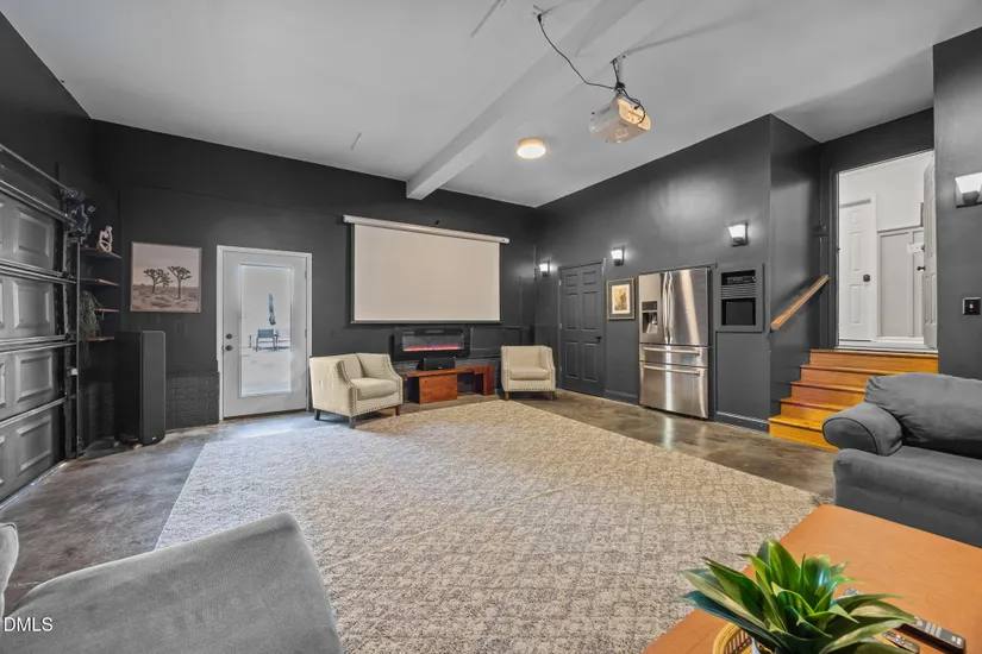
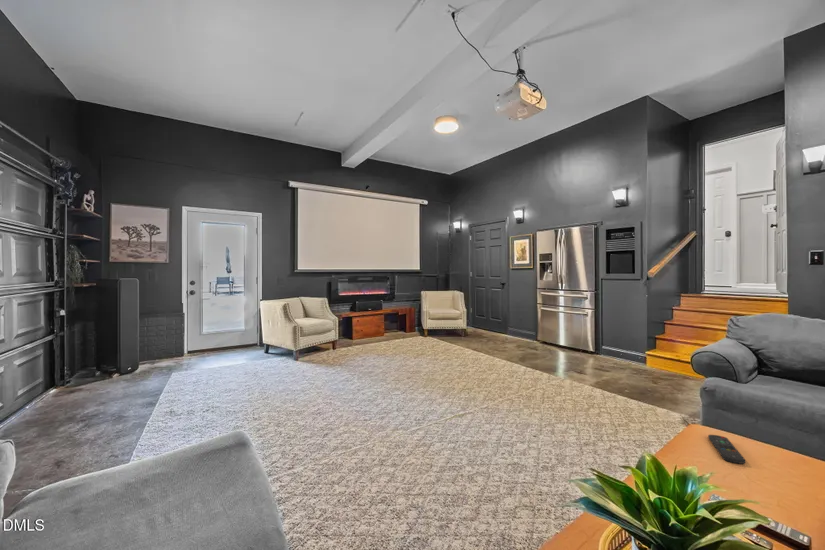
+ remote control [707,434,746,465]
